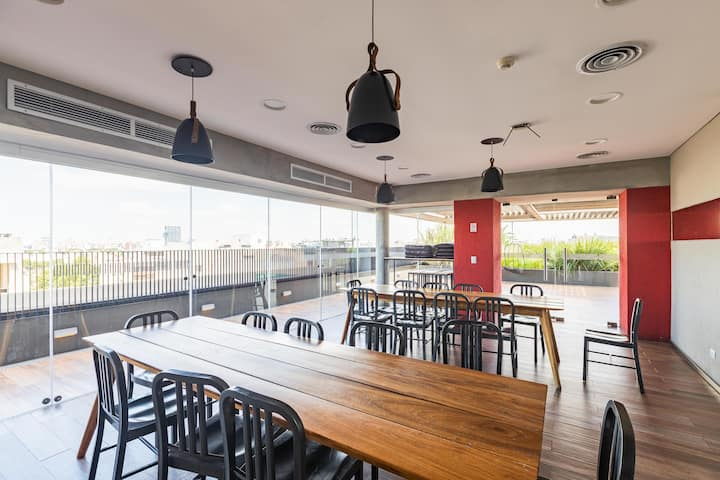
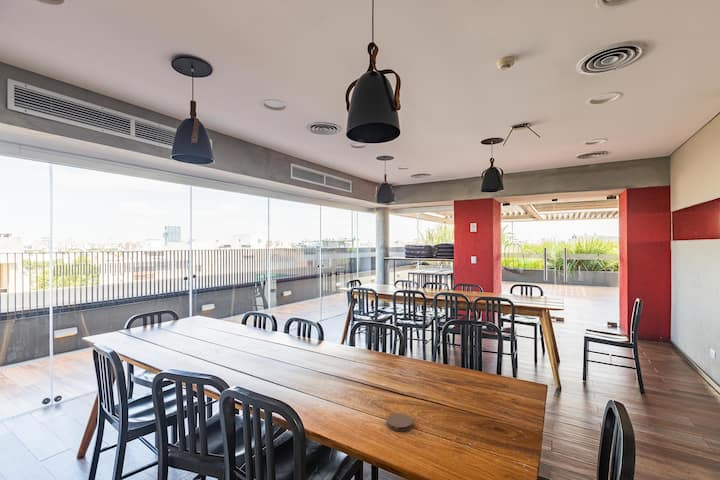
+ coaster [386,413,413,432]
